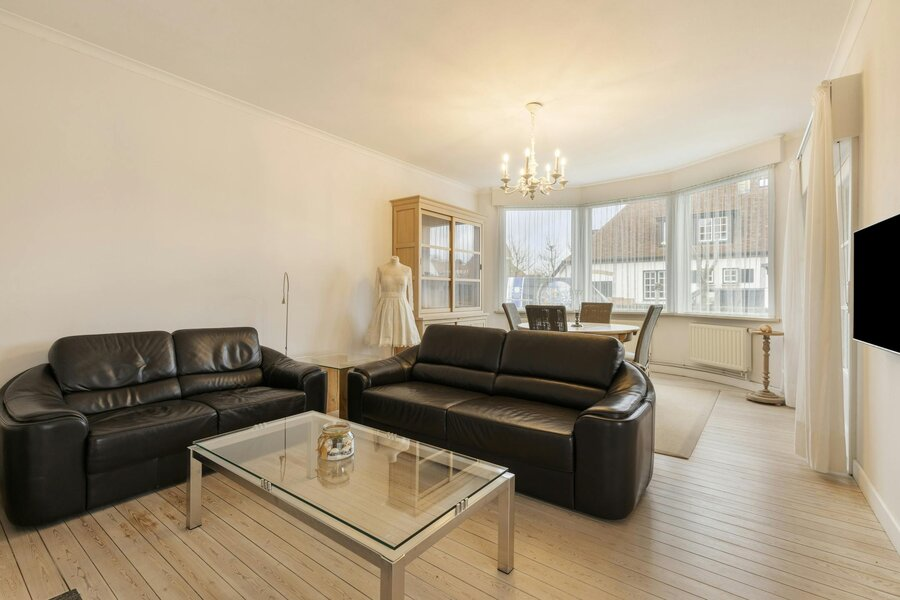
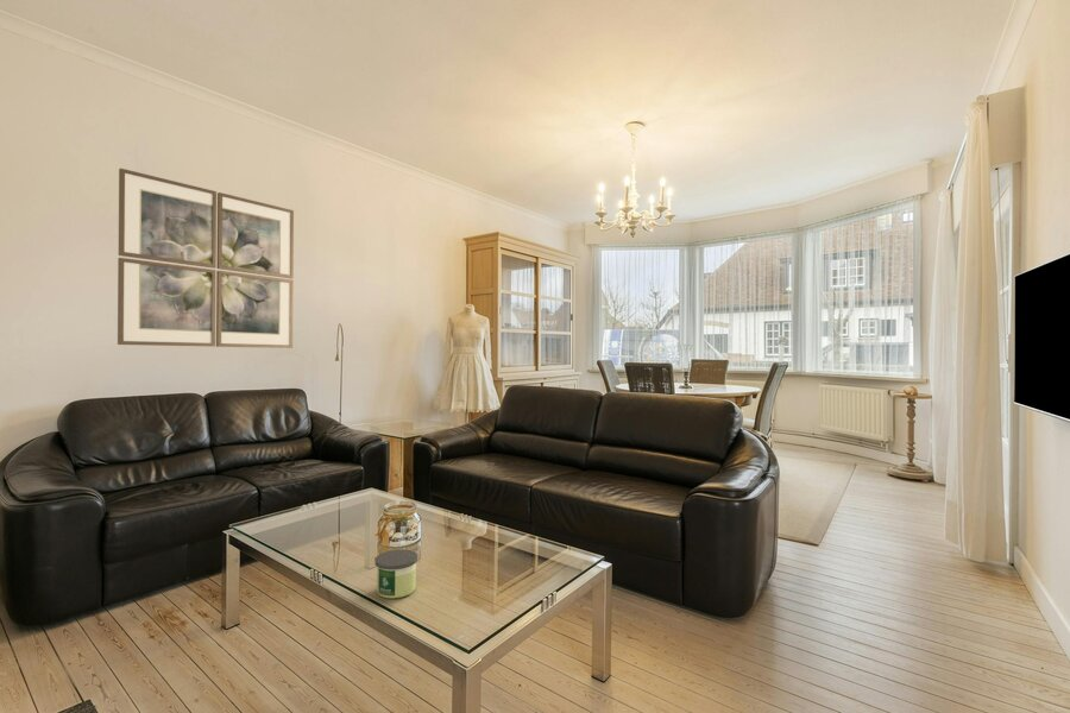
+ candle [373,548,418,600]
+ wall art [117,168,295,349]
